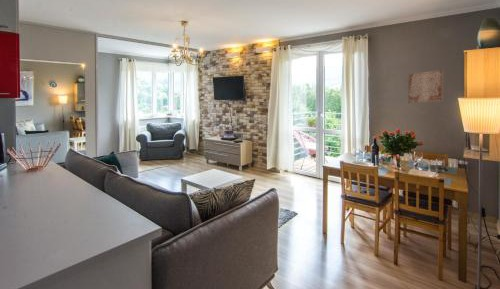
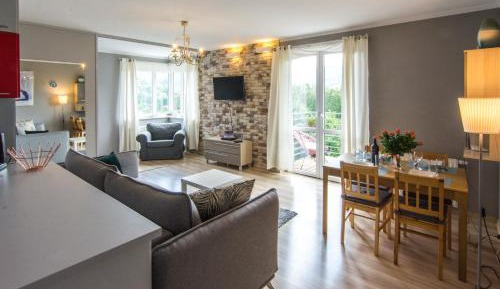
- wall art [407,69,444,104]
